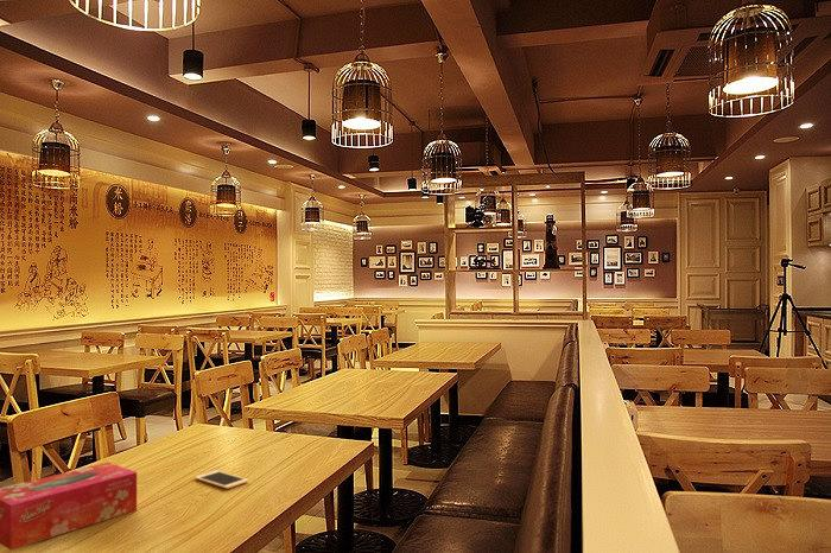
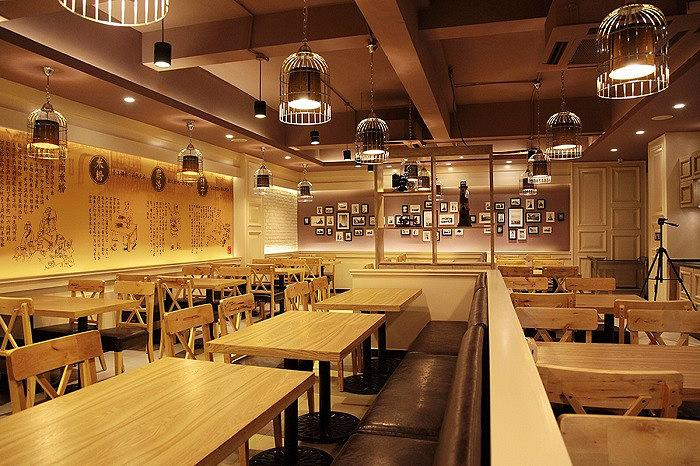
- tissue box [0,462,138,551]
- cell phone [194,469,249,490]
